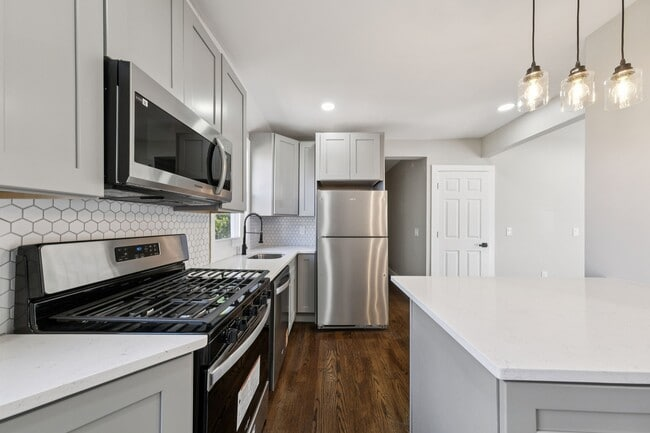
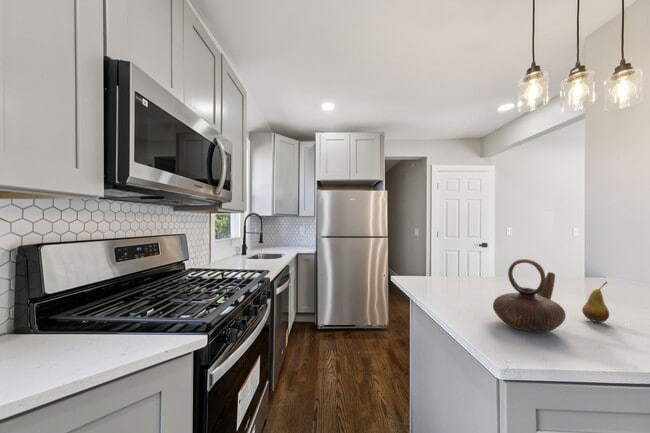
+ teapot [492,258,567,334]
+ fruit [581,281,610,323]
